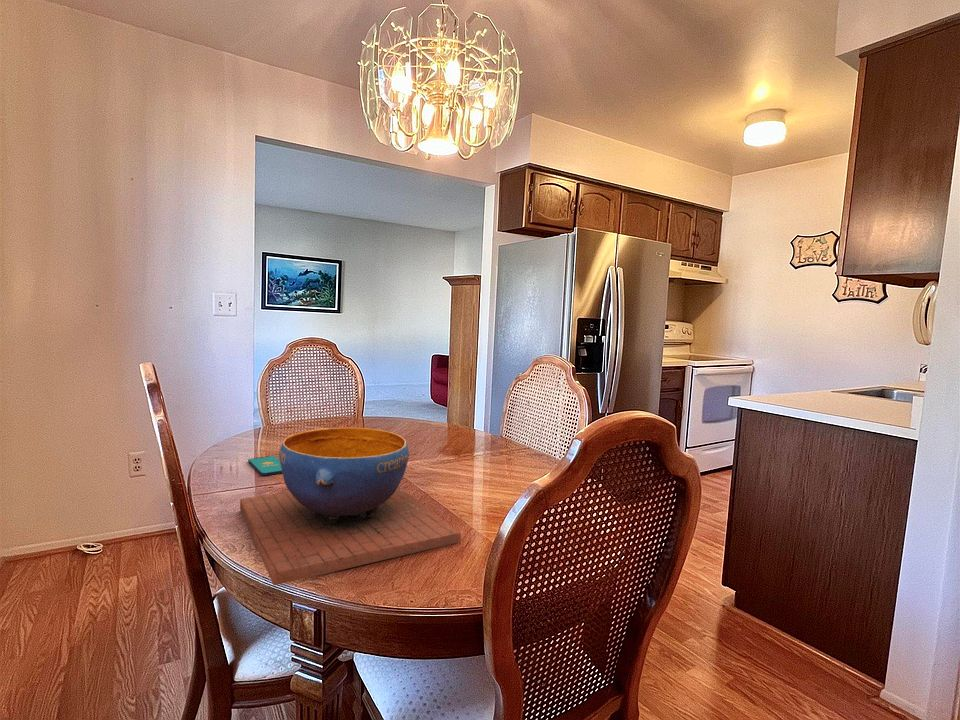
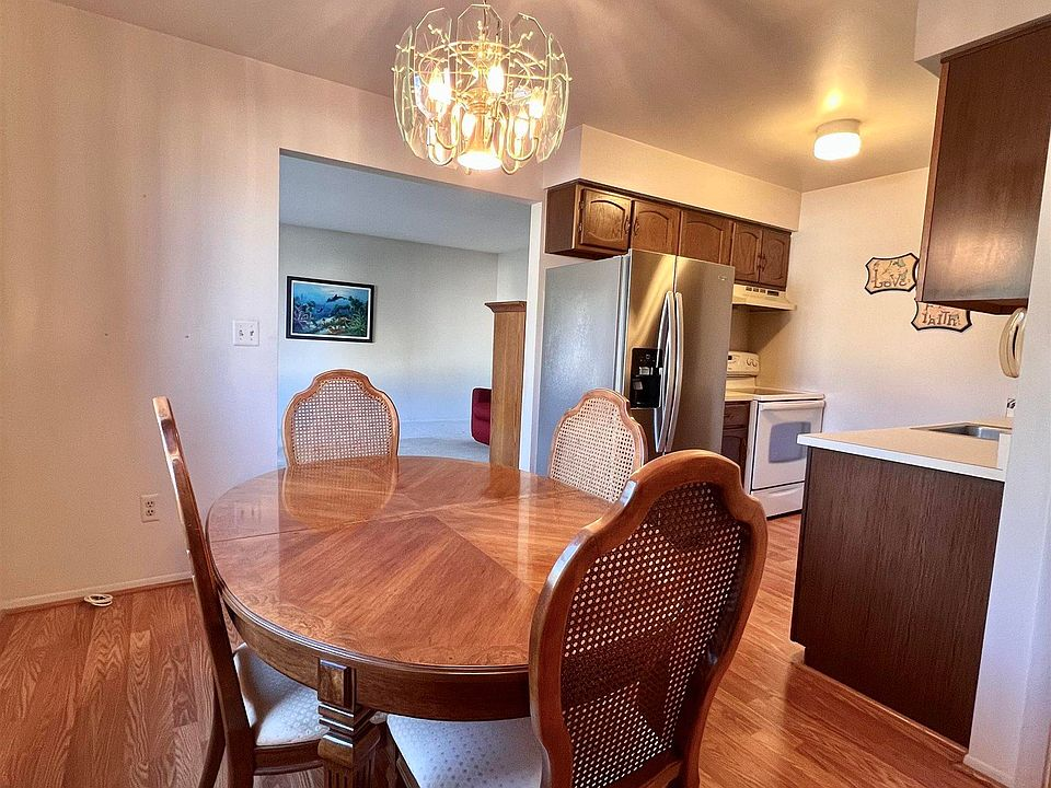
- smartphone [247,455,283,477]
- decorative bowl [239,427,462,586]
